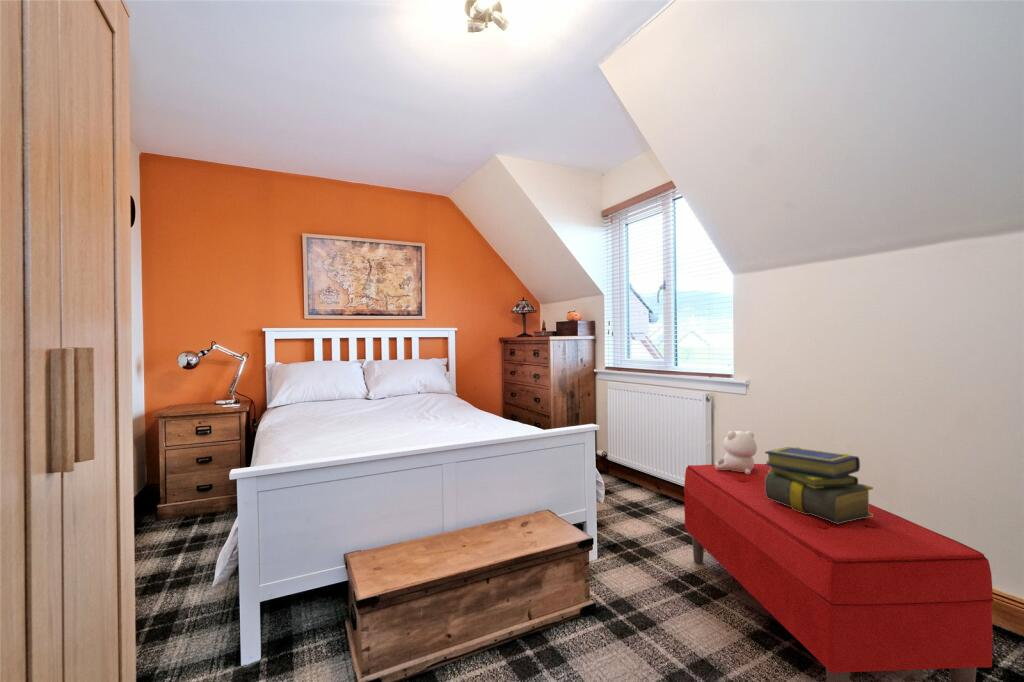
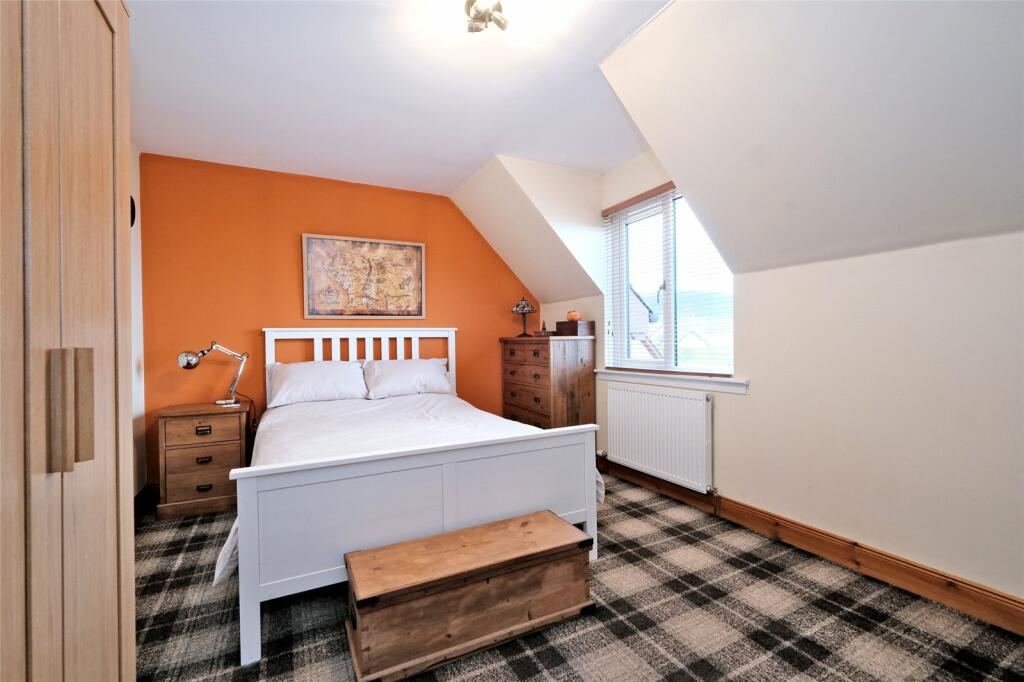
- bench [683,463,994,682]
- stack of books [764,446,874,524]
- teddy bear [714,430,769,474]
